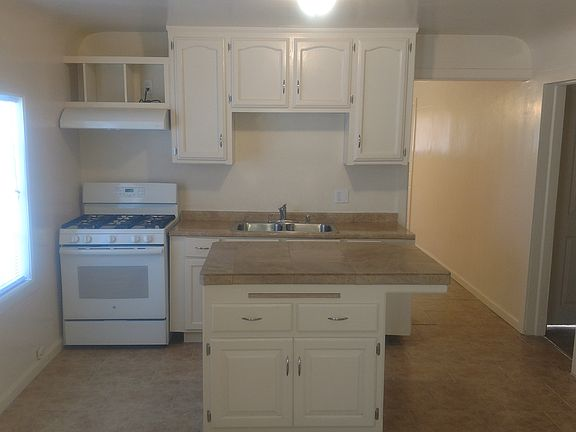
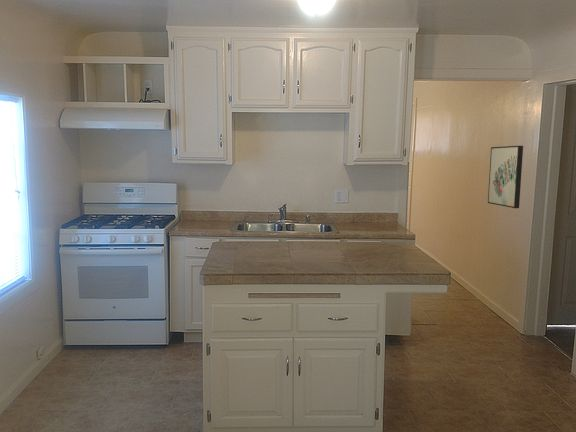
+ wall art [487,145,524,209]
